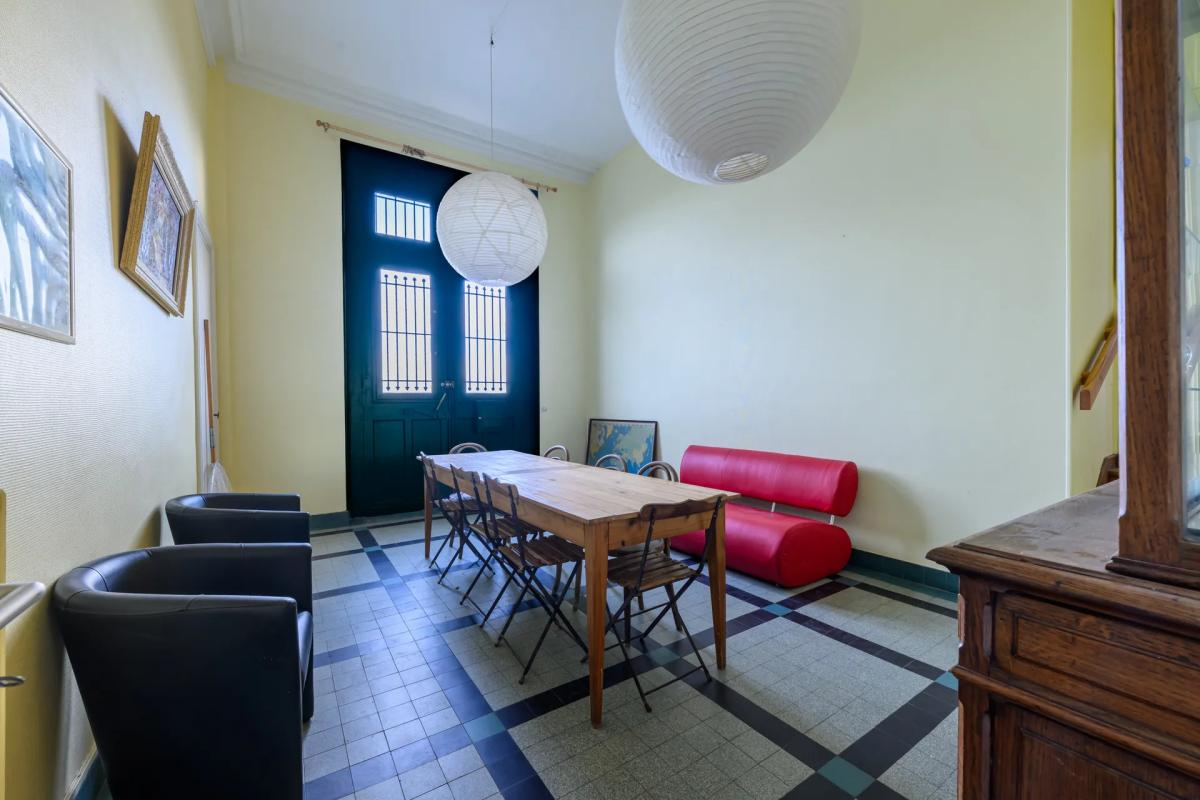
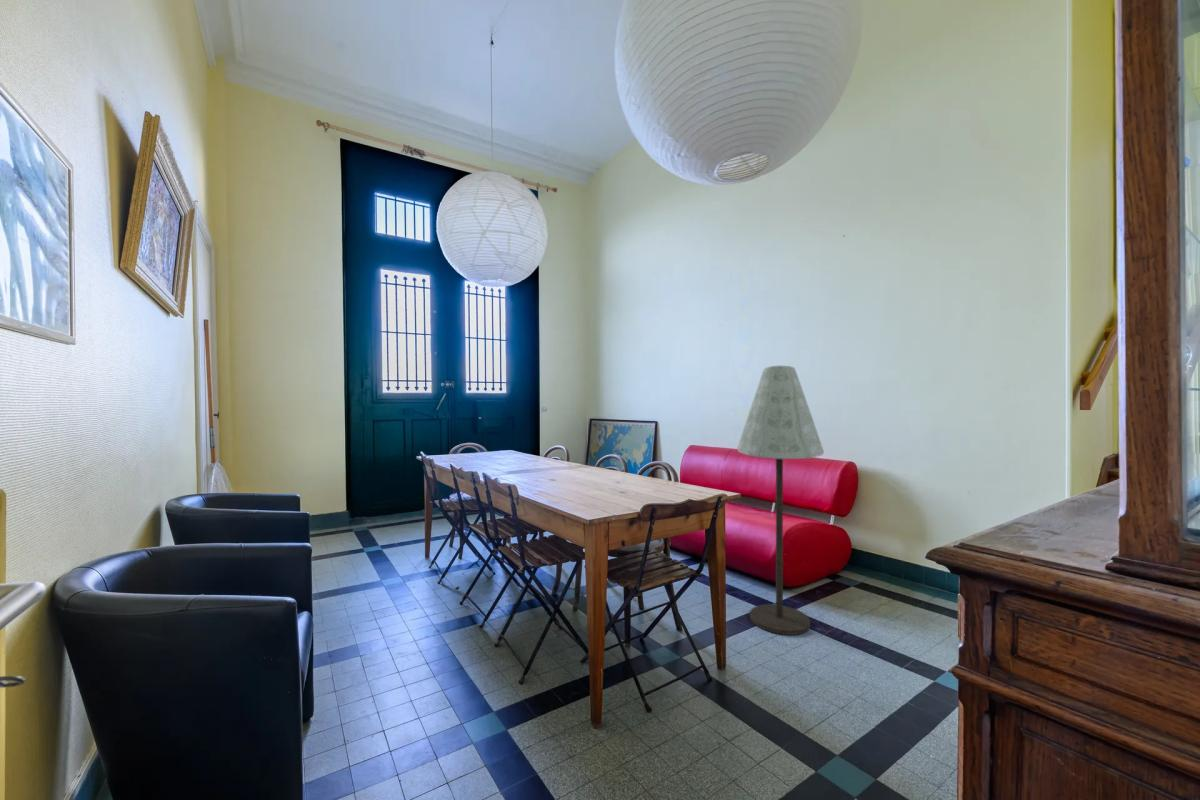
+ floor lamp [736,365,825,636]
